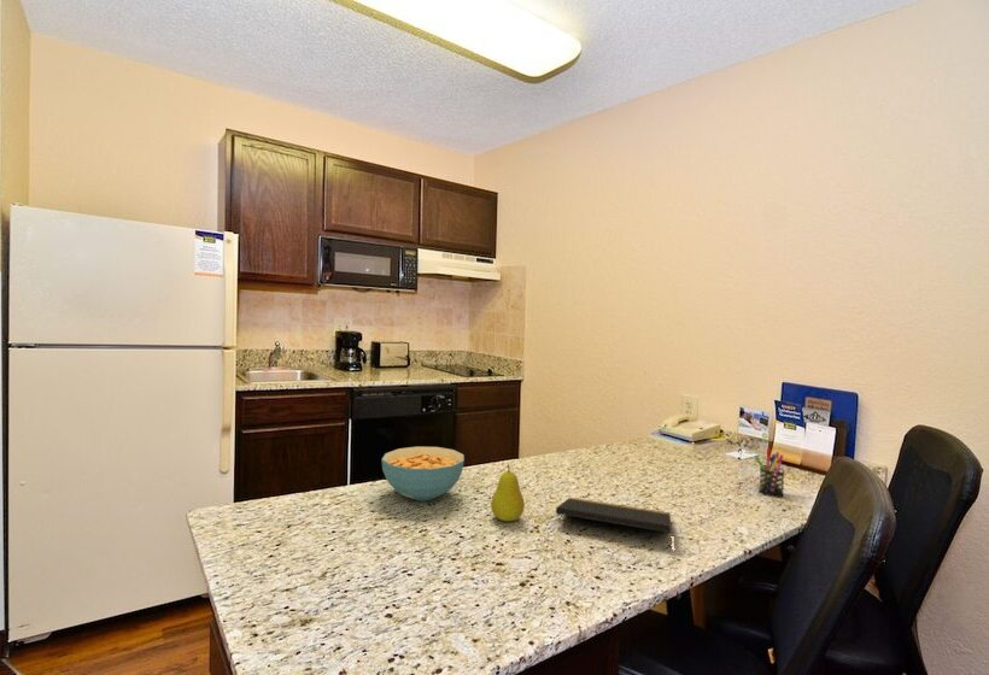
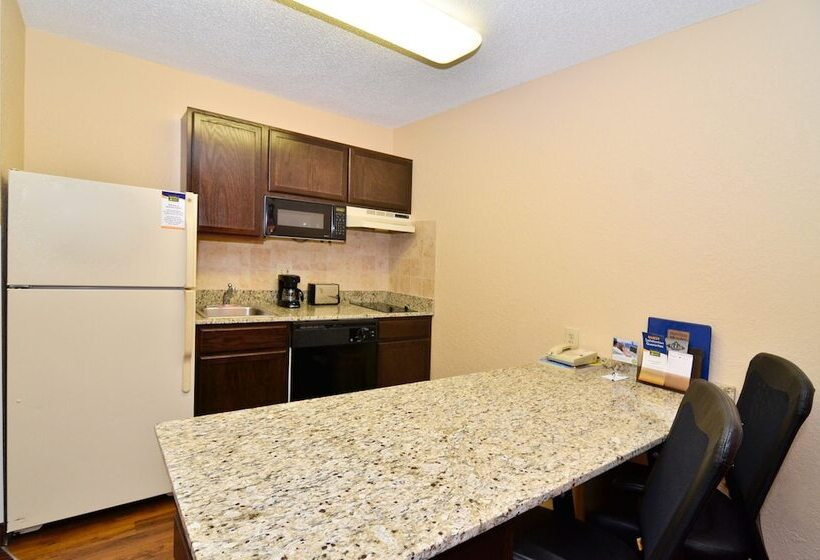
- cereal bowl [380,446,466,503]
- fruit [490,463,526,523]
- pen holder [754,447,786,499]
- notepad [555,497,674,535]
